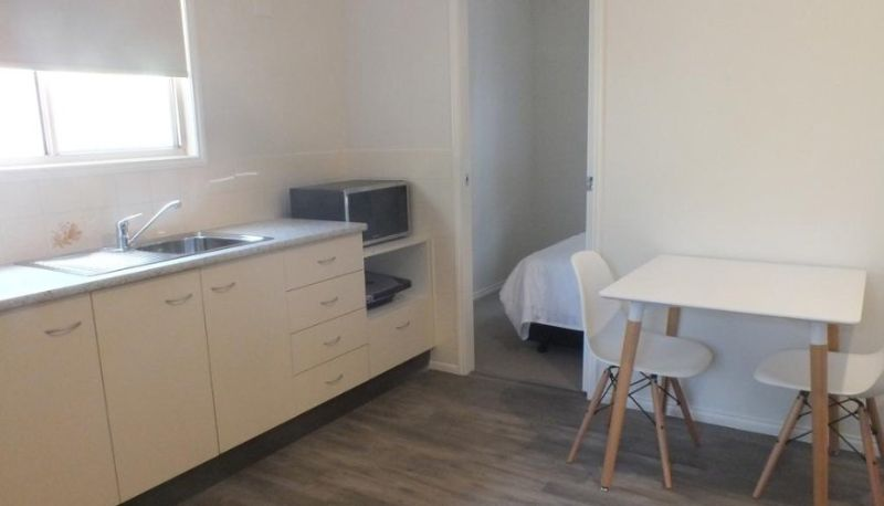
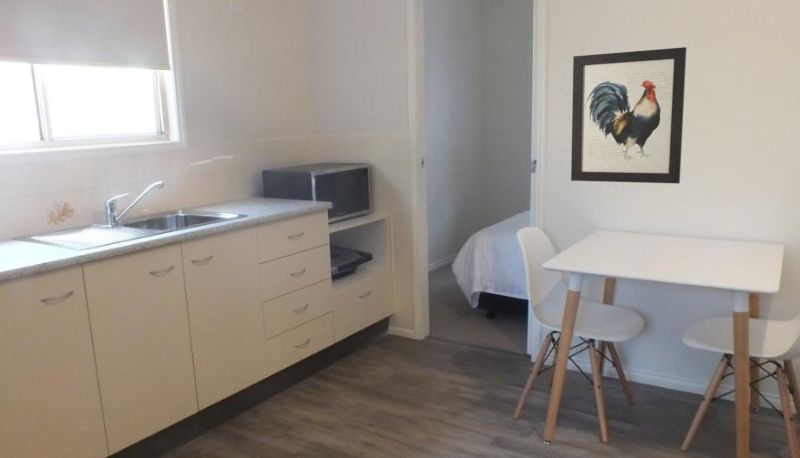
+ wall art [570,46,687,184]
